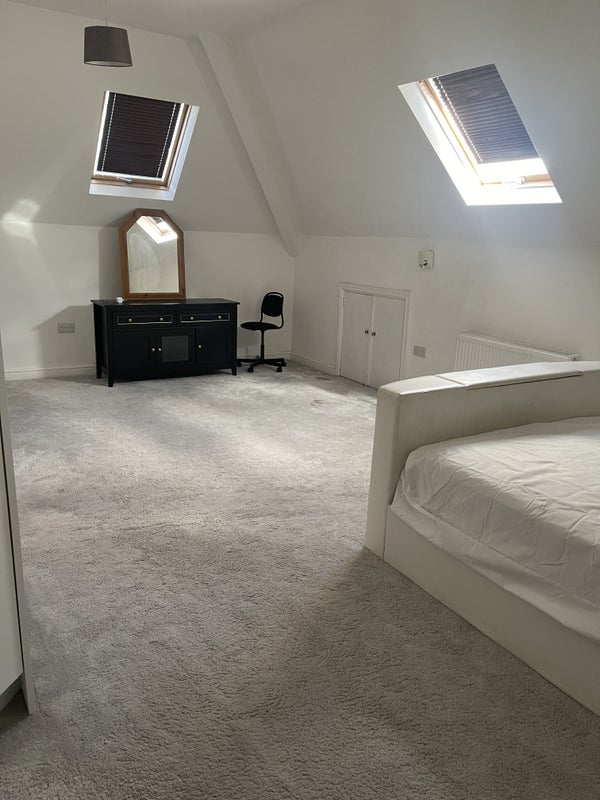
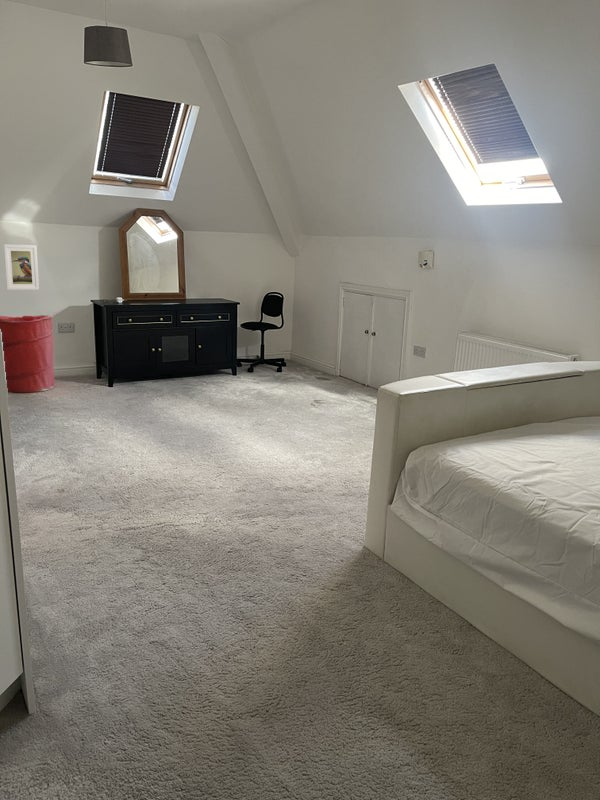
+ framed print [3,243,40,291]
+ laundry hamper [0,314,55,394]
